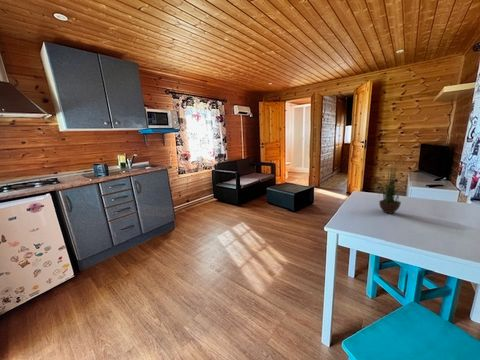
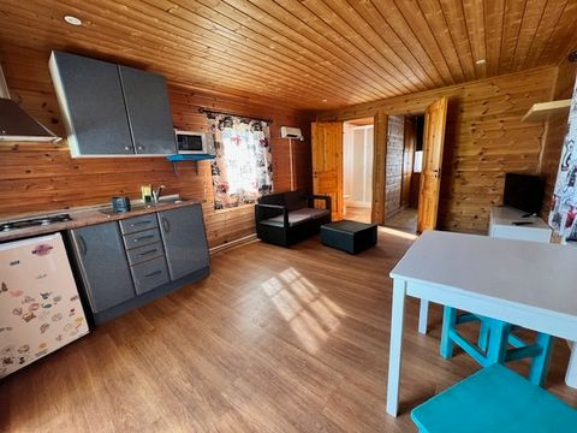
- potted plant [373,161,406,215]
